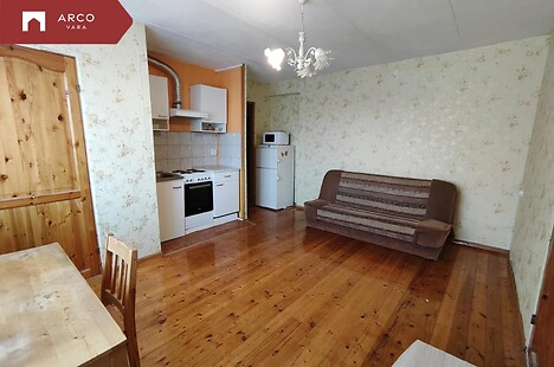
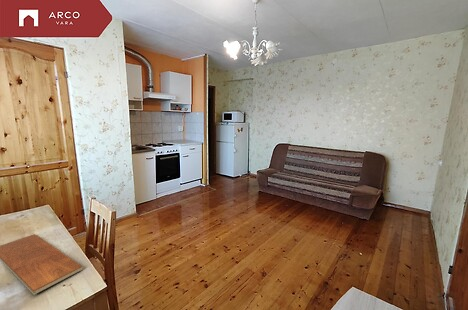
+ chopping board [0,233,84,295]
